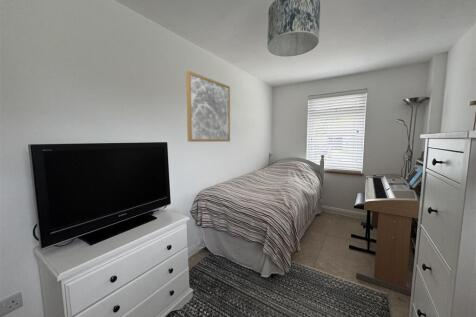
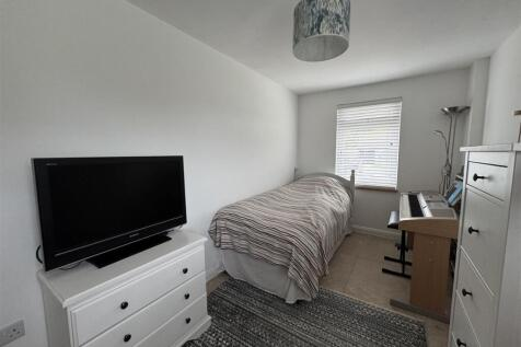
- wall art [185,70,231,143]
